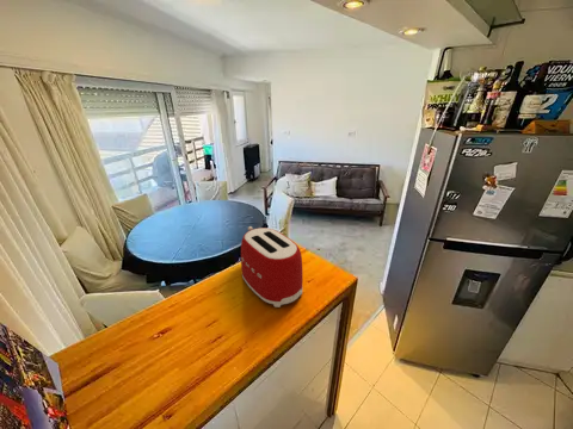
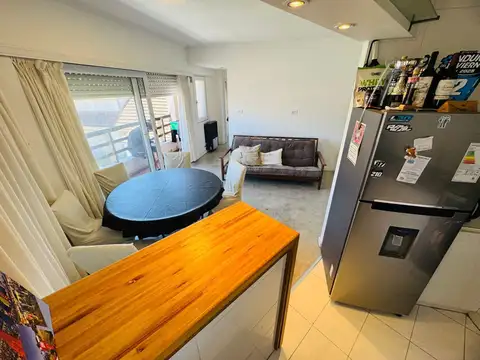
- toaster [240,225,303,309]
